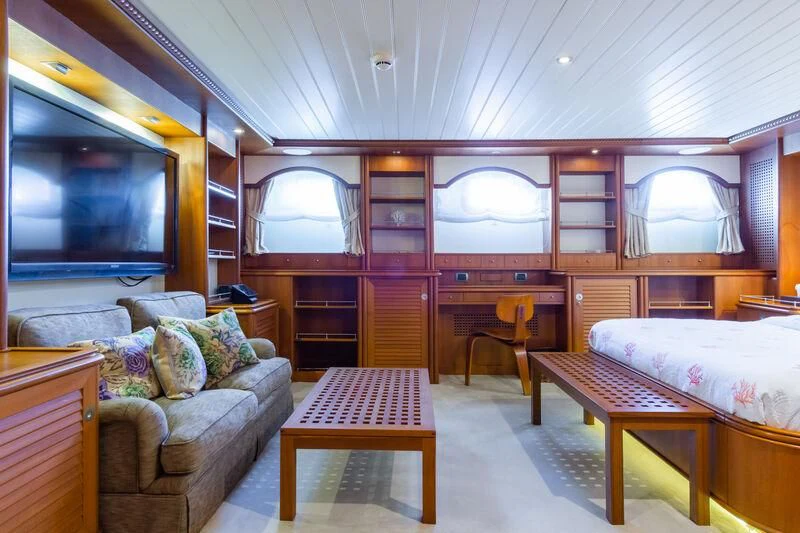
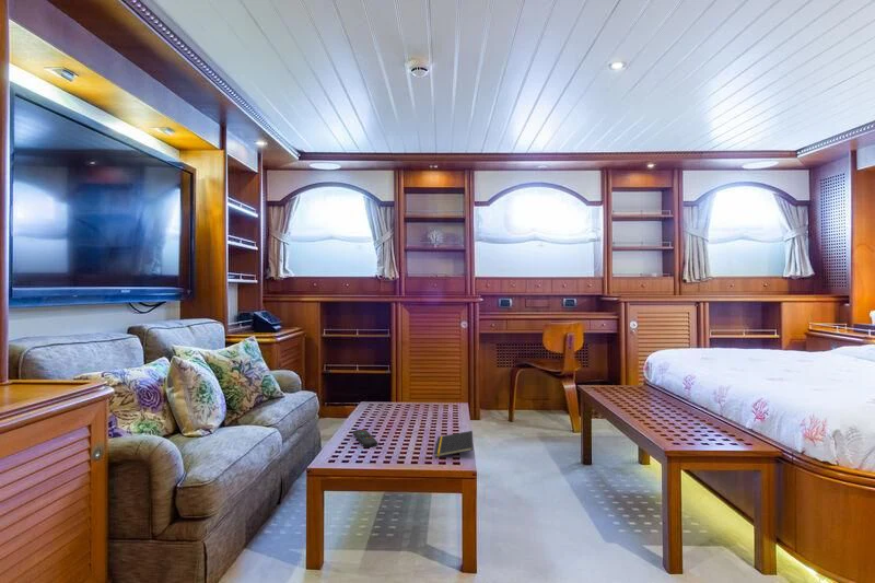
+ notepad [433,430,475,458]
+ remote control [352,429,378,448]
